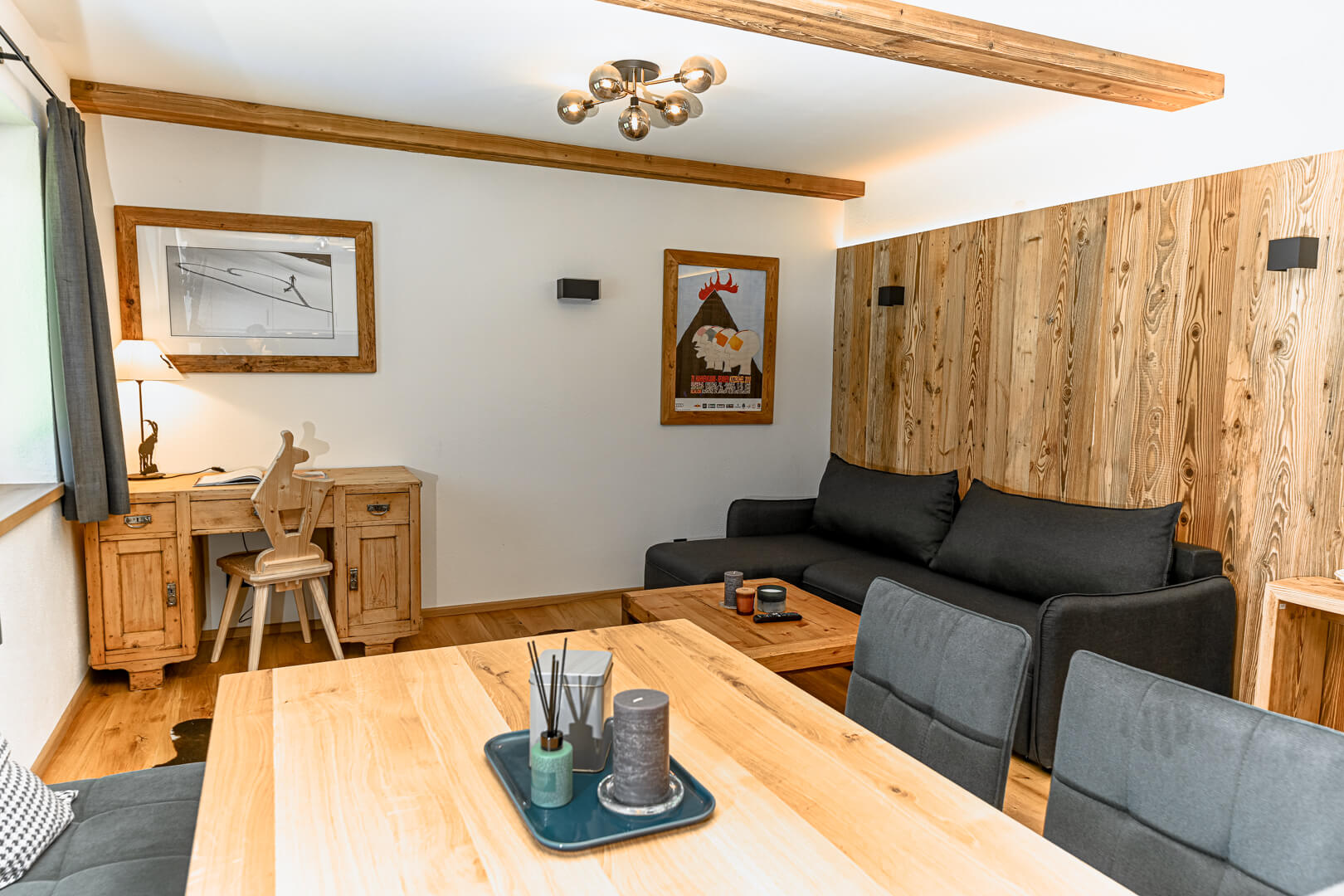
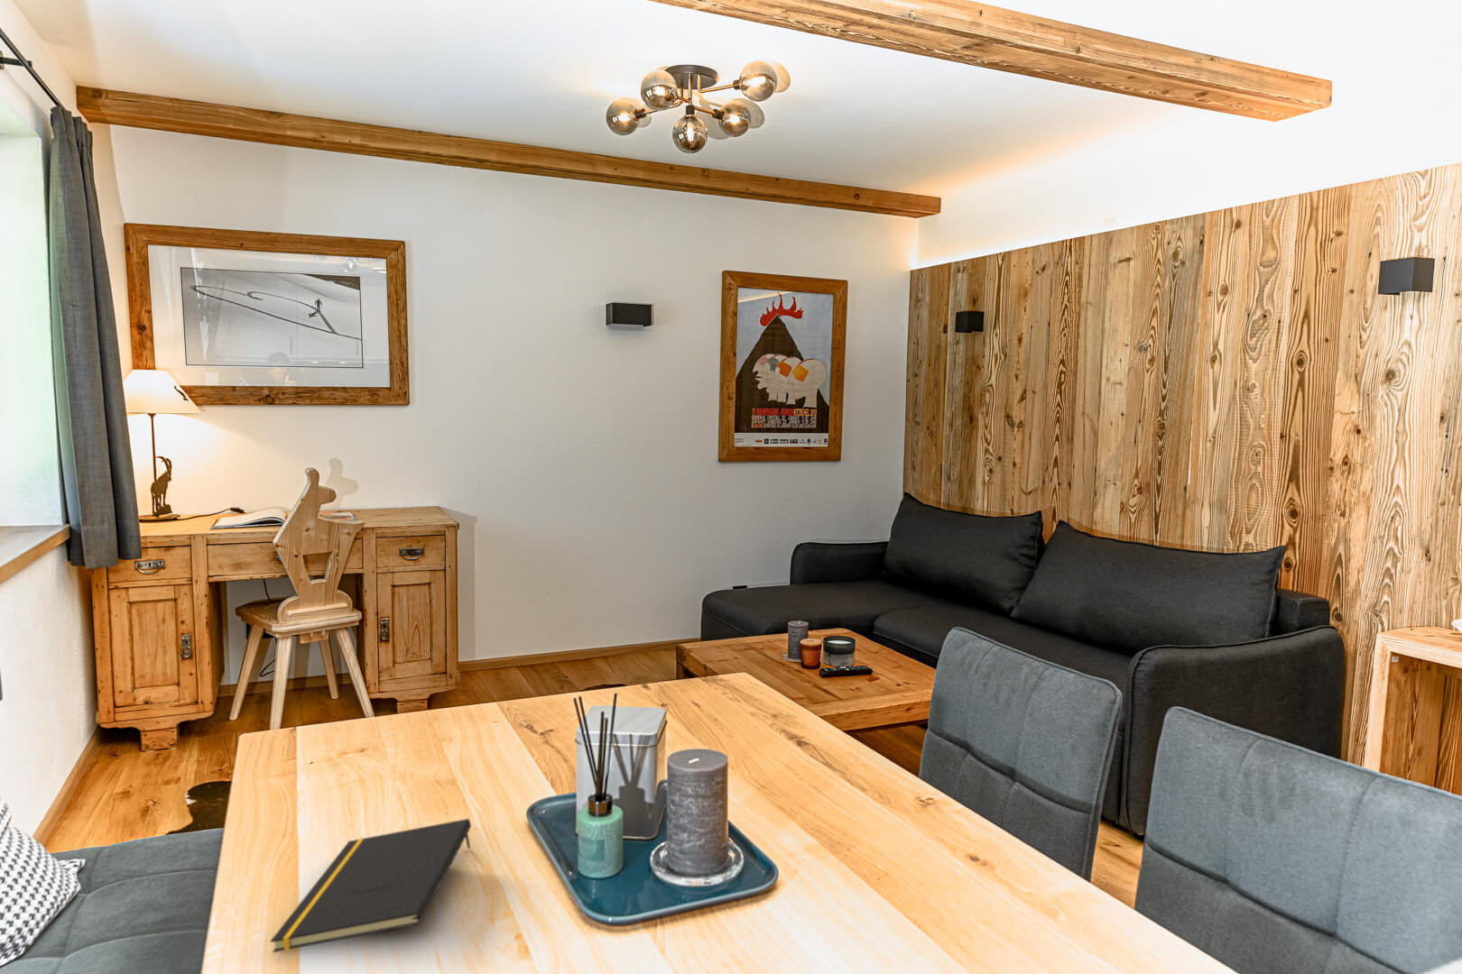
+ notepad [270,817,472,953]
